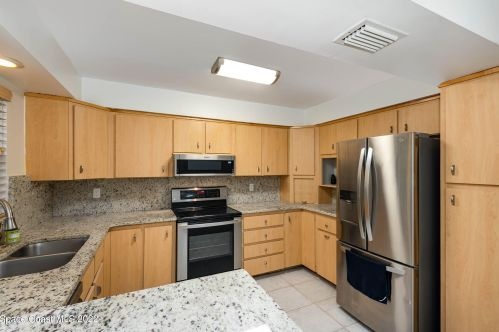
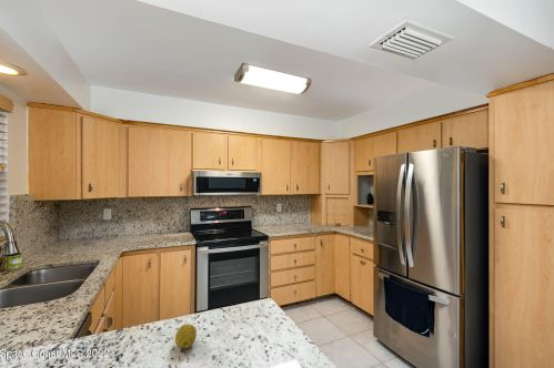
+ fruit [174,324,198,349]
